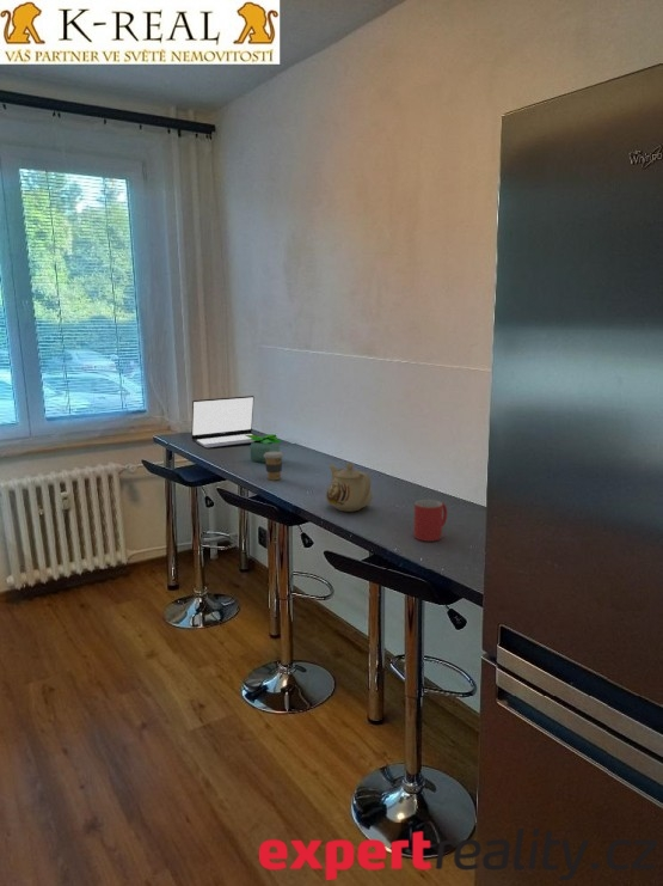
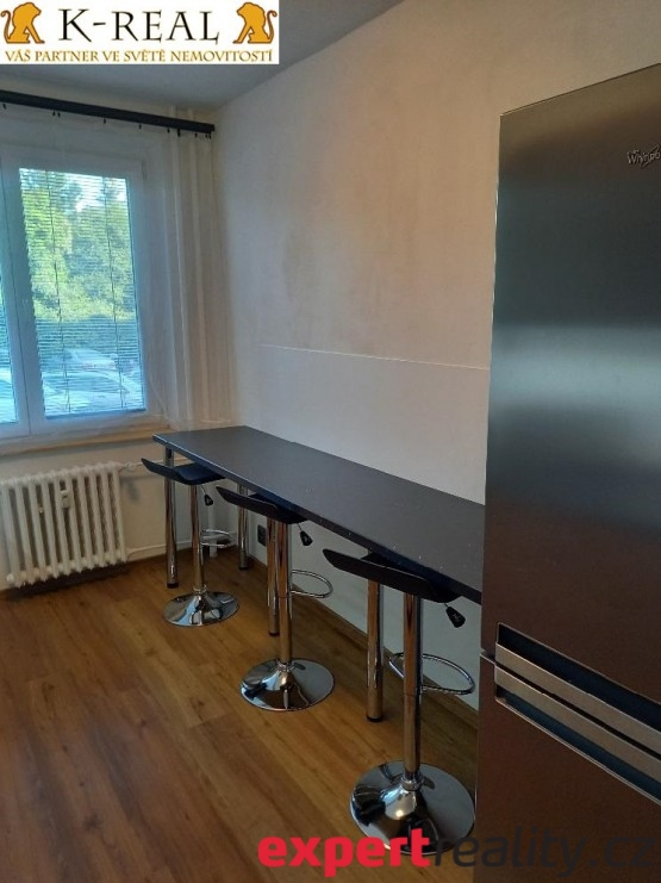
- coffee cup [264,451,284,482]
- laptop [190,395,259,450]
- mug [413,499,448,543]
- teapot [325,462,374,513]
- potted plant [246,433,283,464]
